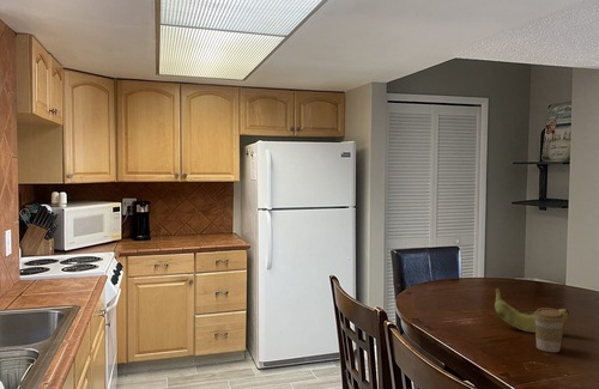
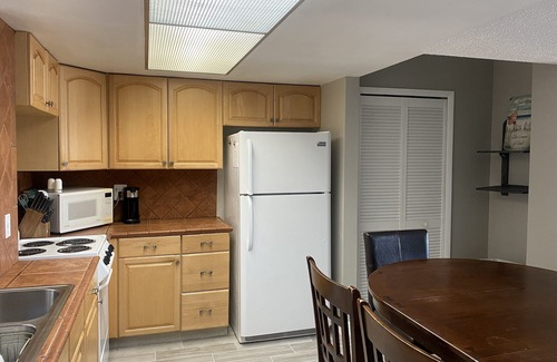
- banana [494,287,570,334]
- coffee cup [533,306,564,353]
